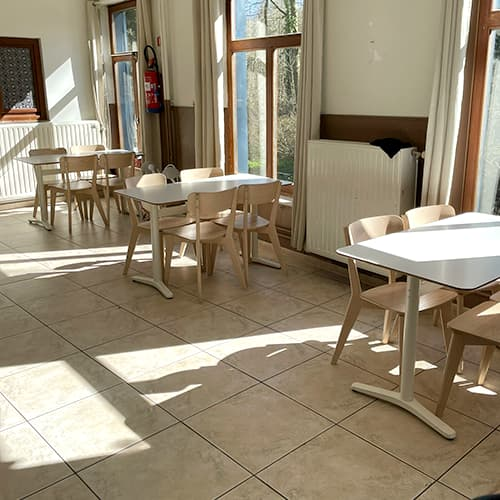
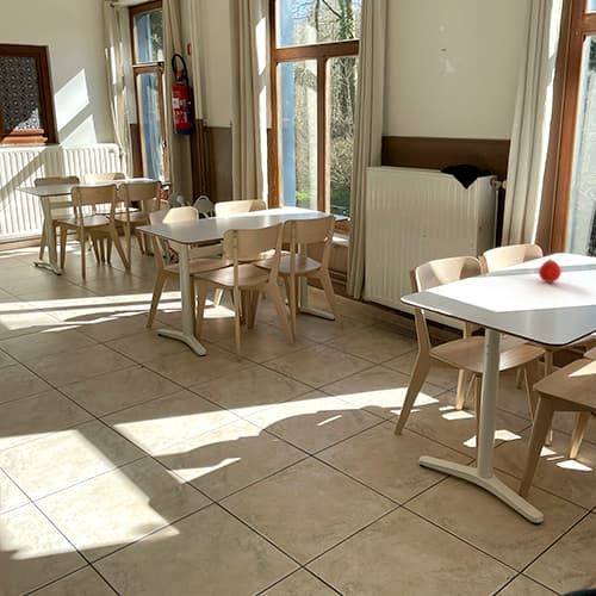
+ fruit [538,257,563,284]
